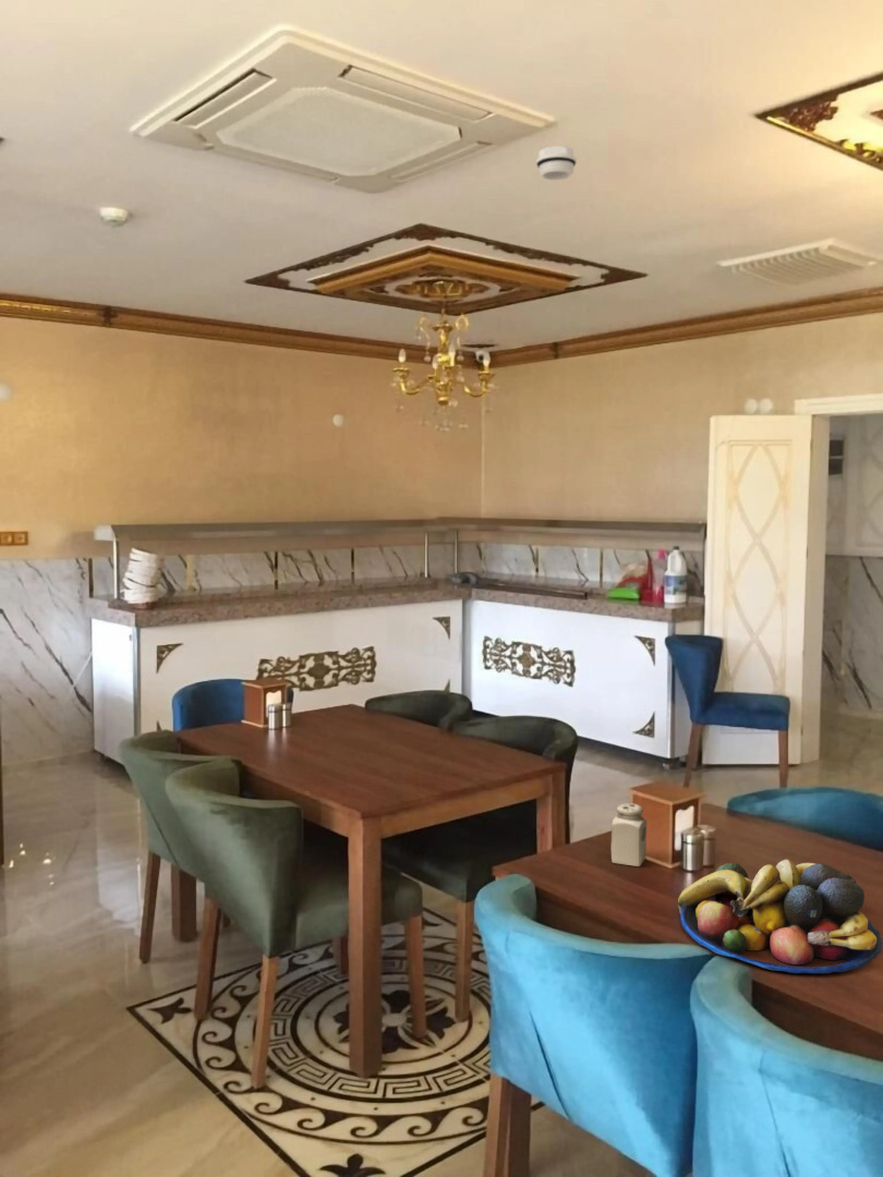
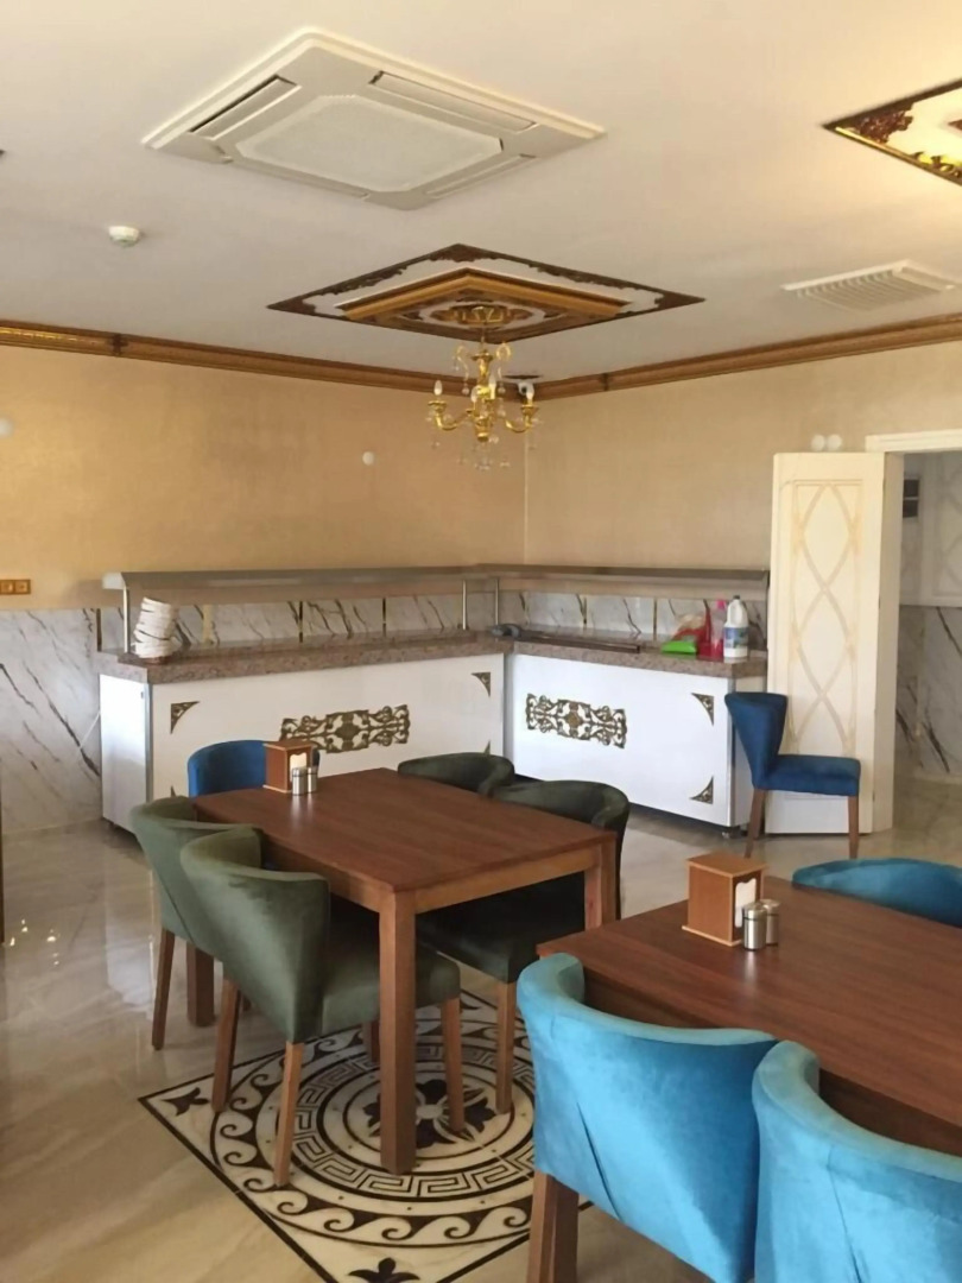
- smoke detector [535,145,578,181]
- fruit bowl [677,858,883,974]
- salt shaker [610,802,648,867]
